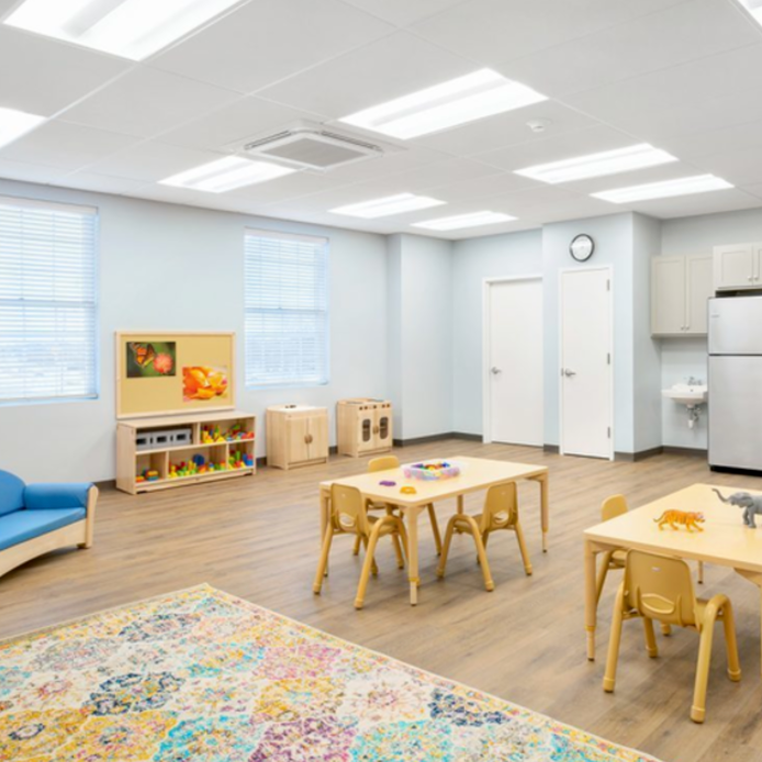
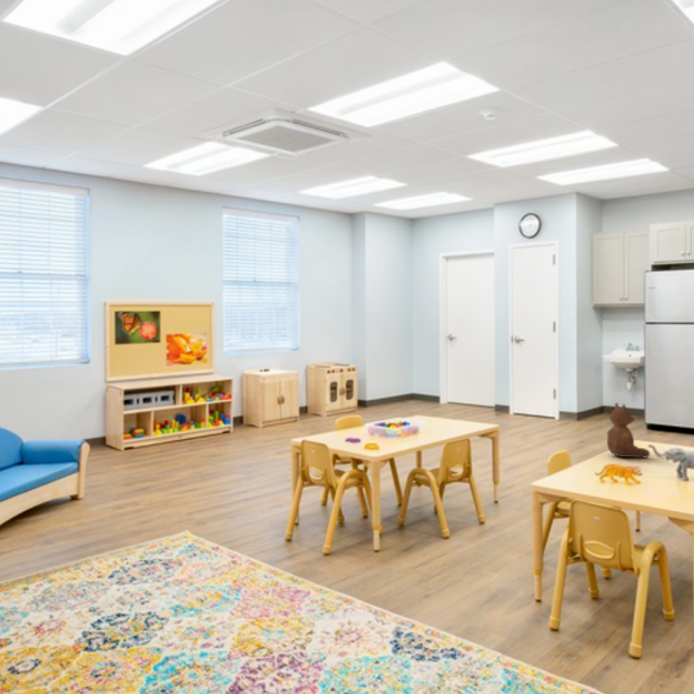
+ teddy bear [606,402,651,459]
